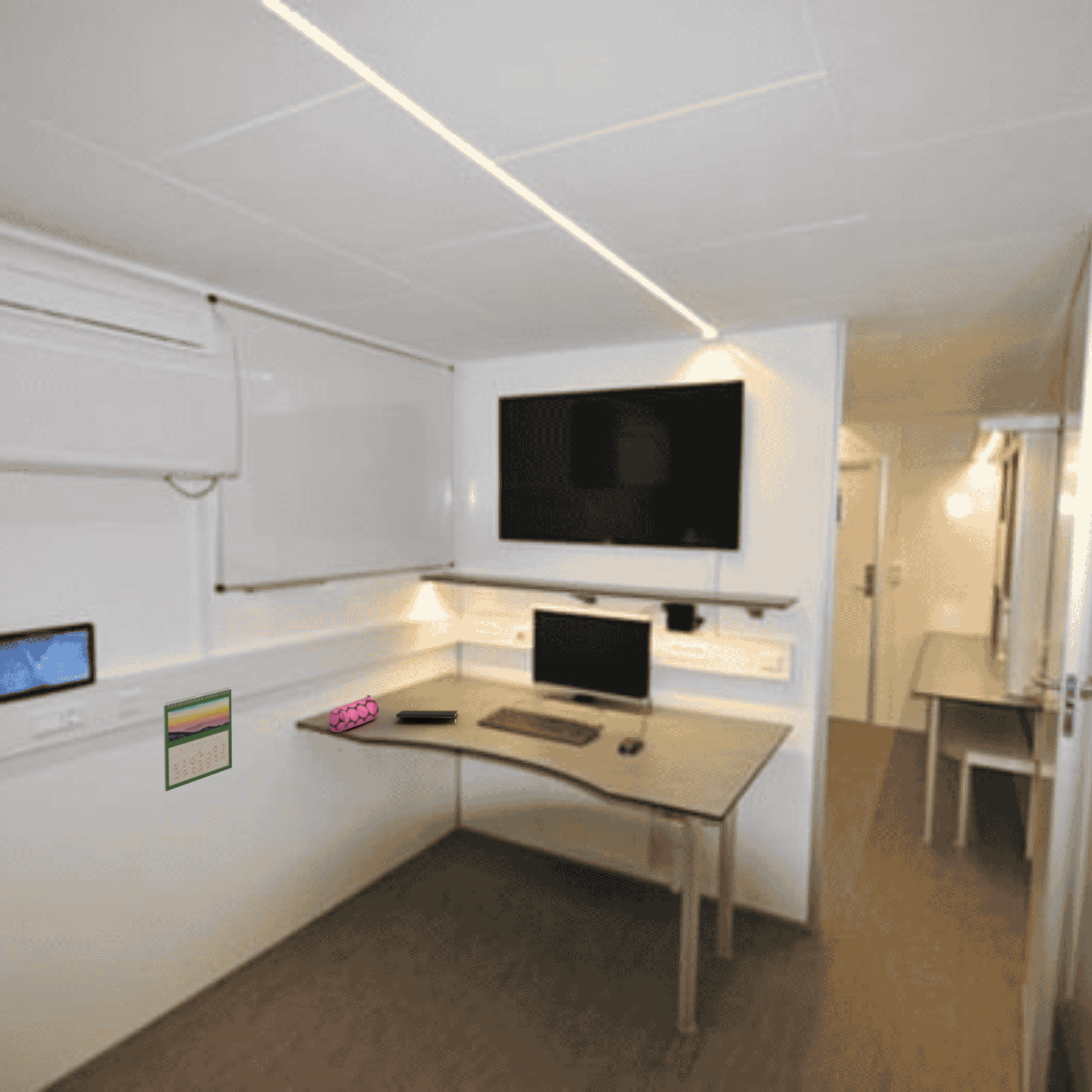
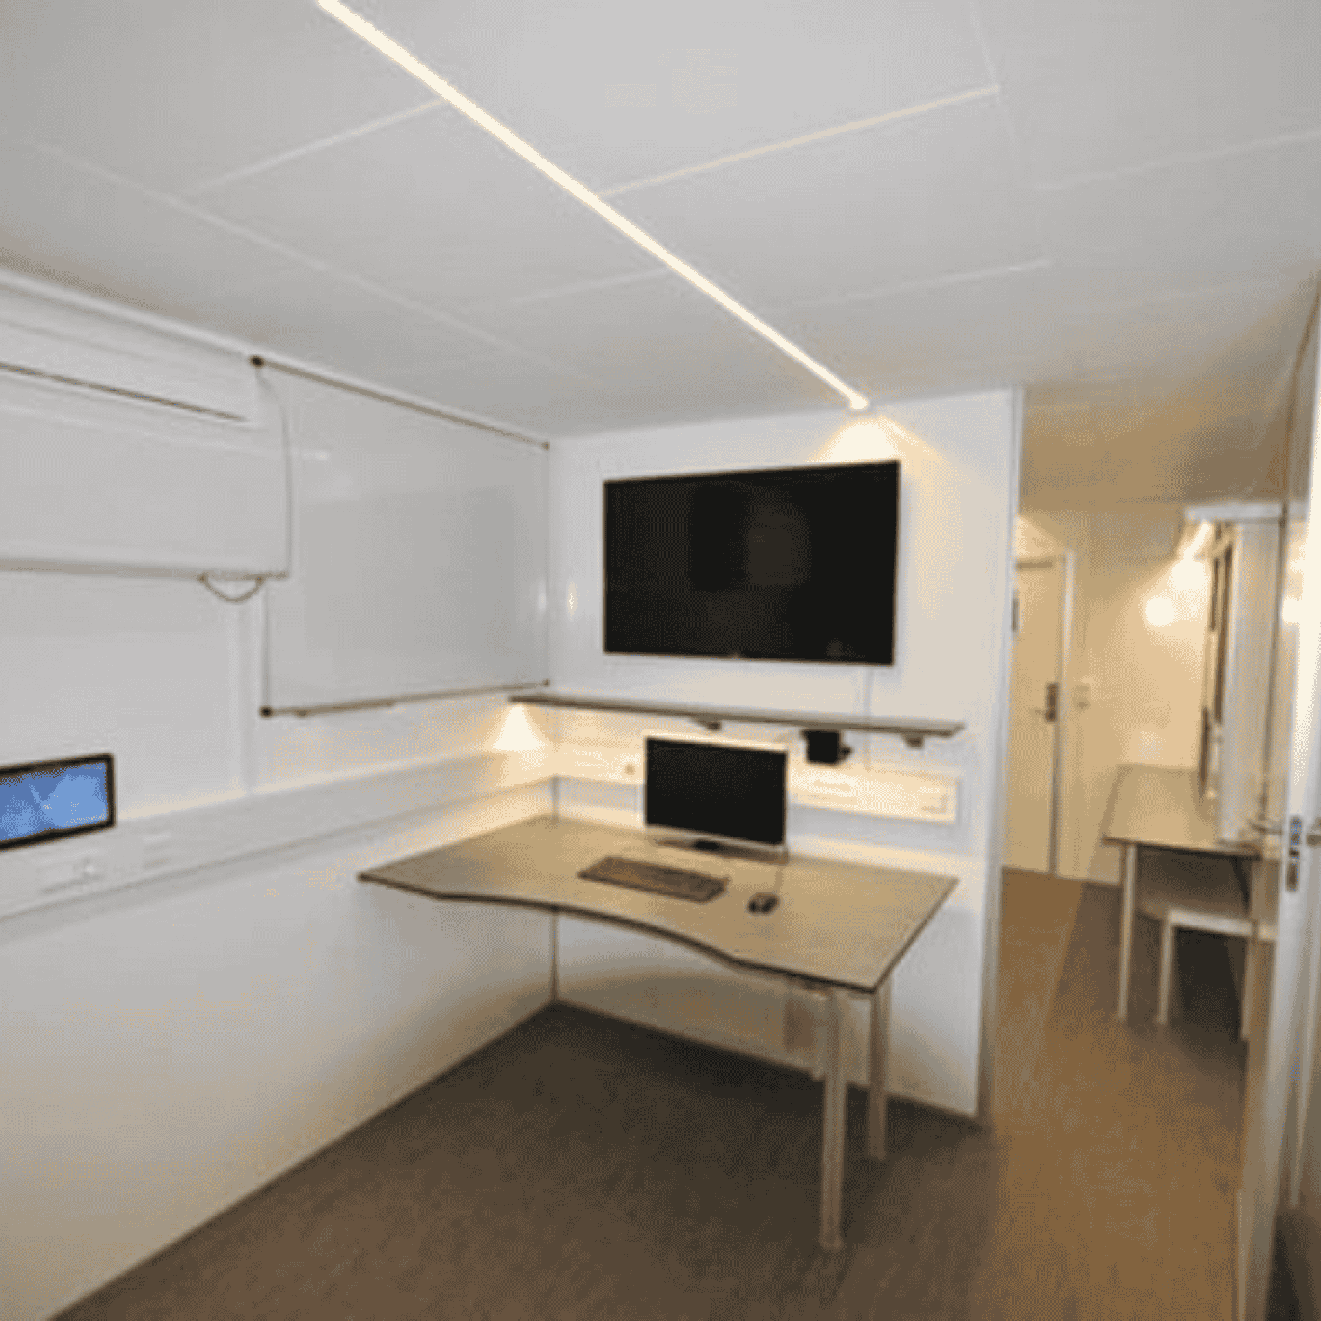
- notepad [395,710,459,726]
- calendar [163,686,233,792]
- pencil case [328,694,379,733]
